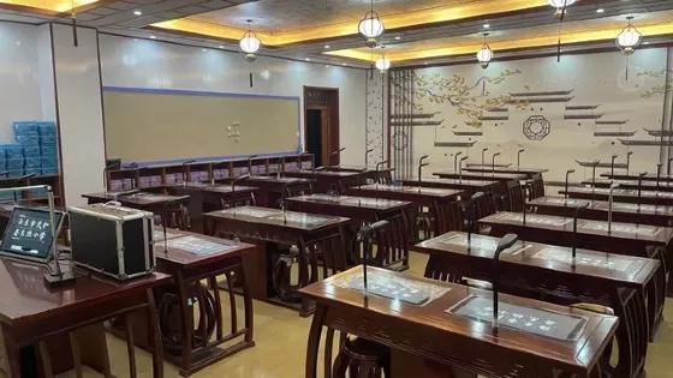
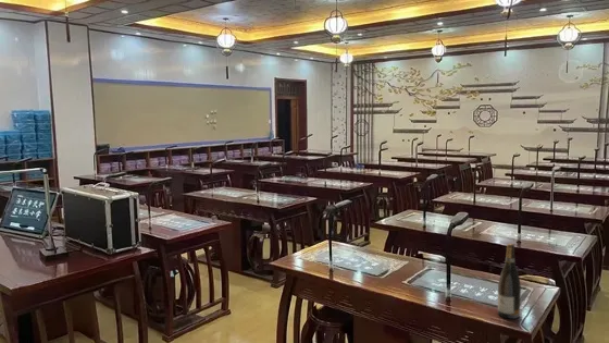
+ wine bottle [497,243,522,320]
